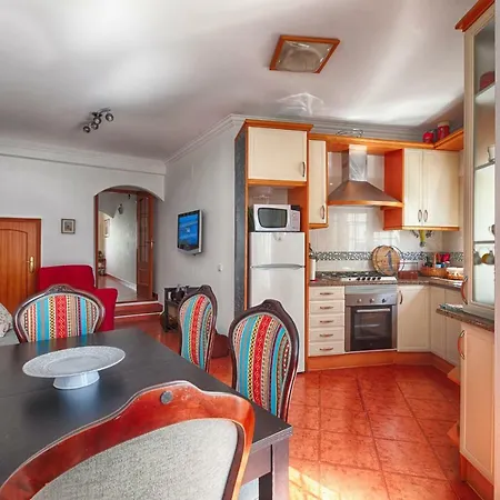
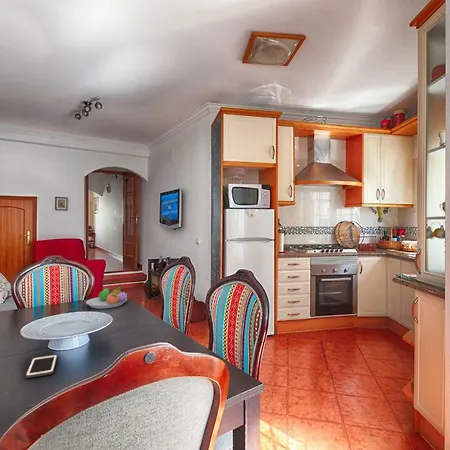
+ cell phone [25,354,58,379]
+ fruit bowl [85,286,128,309]
